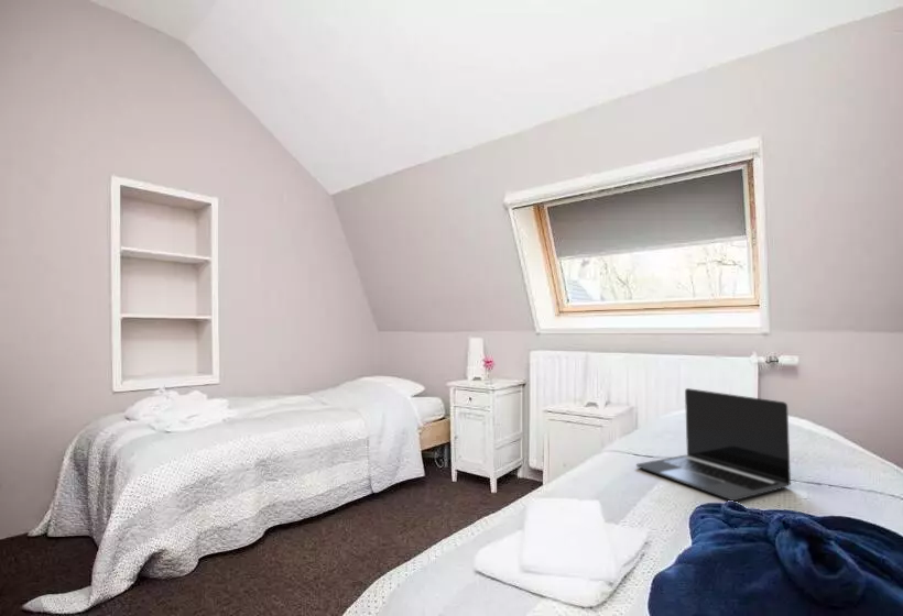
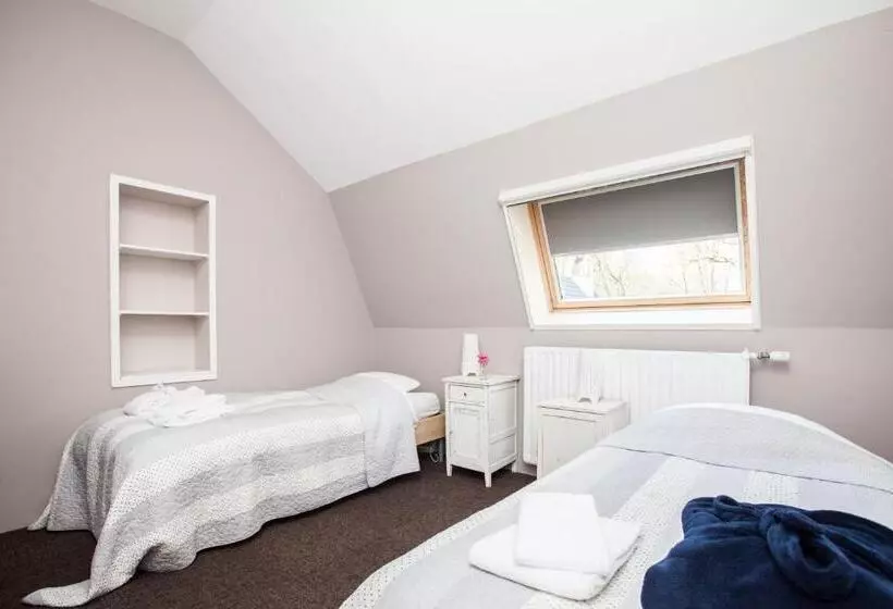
- laptop [635,387,792,502]
